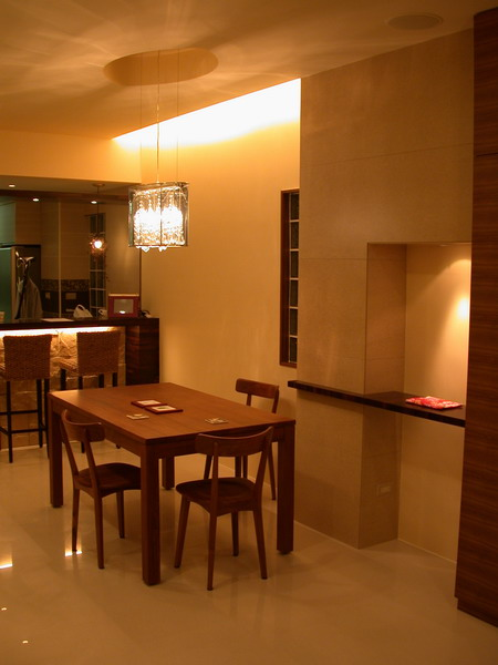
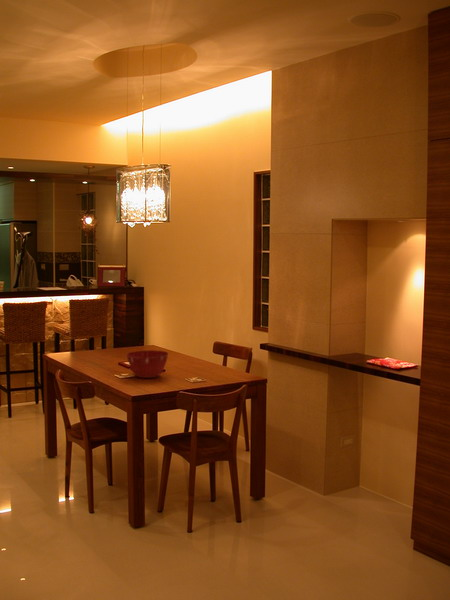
+ mixing bowl [125,349,170,379]
